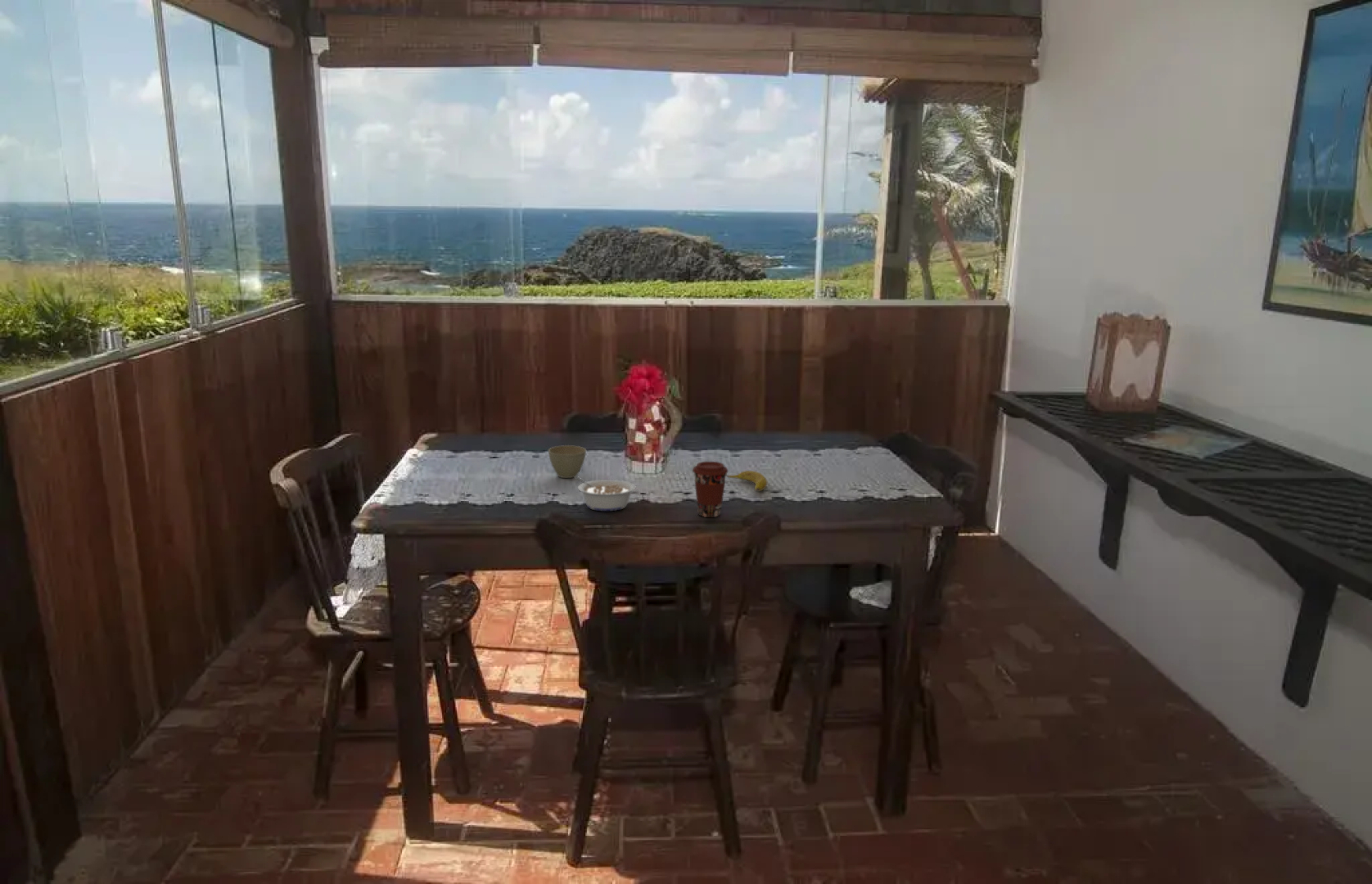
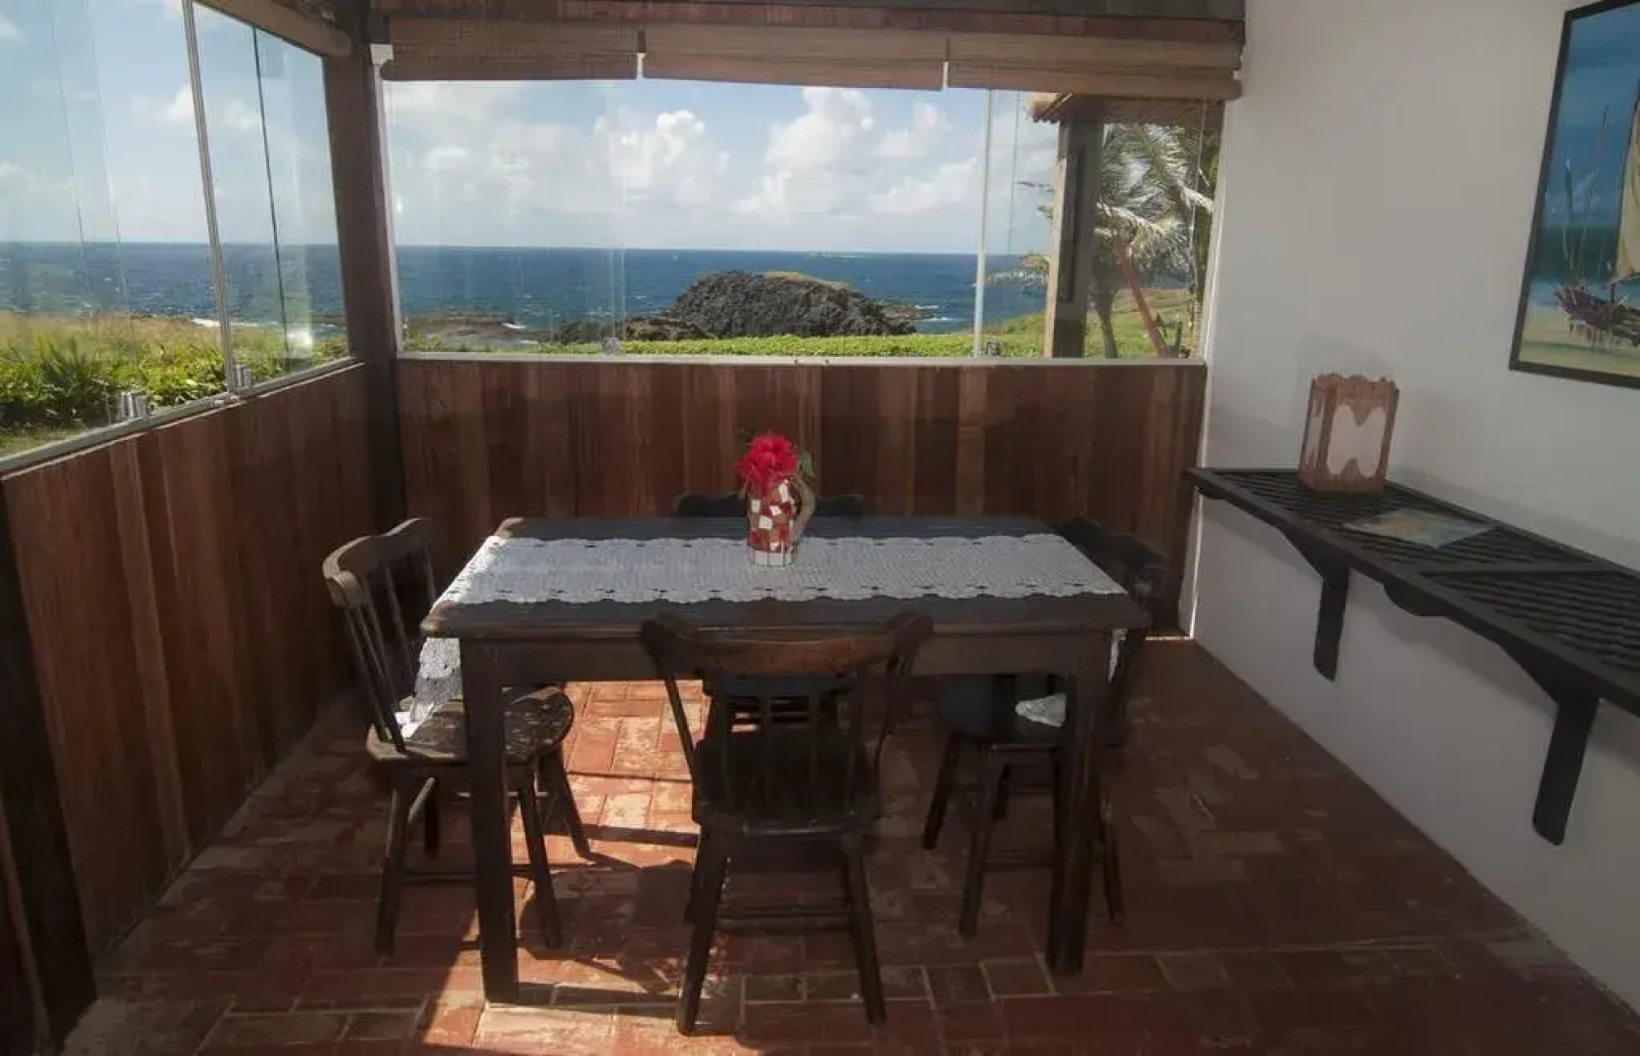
- coffee cup [692,461,729,518]
- banana [725,470,768,492]
- flower pot [548,444,587,479]
- legume [573,476,637,512]
